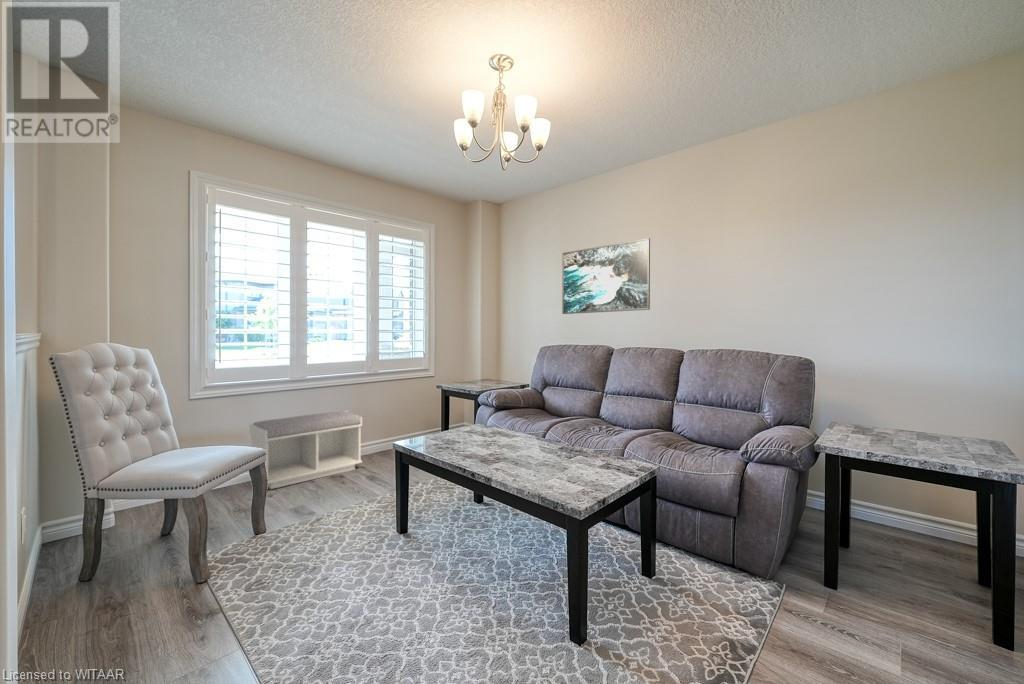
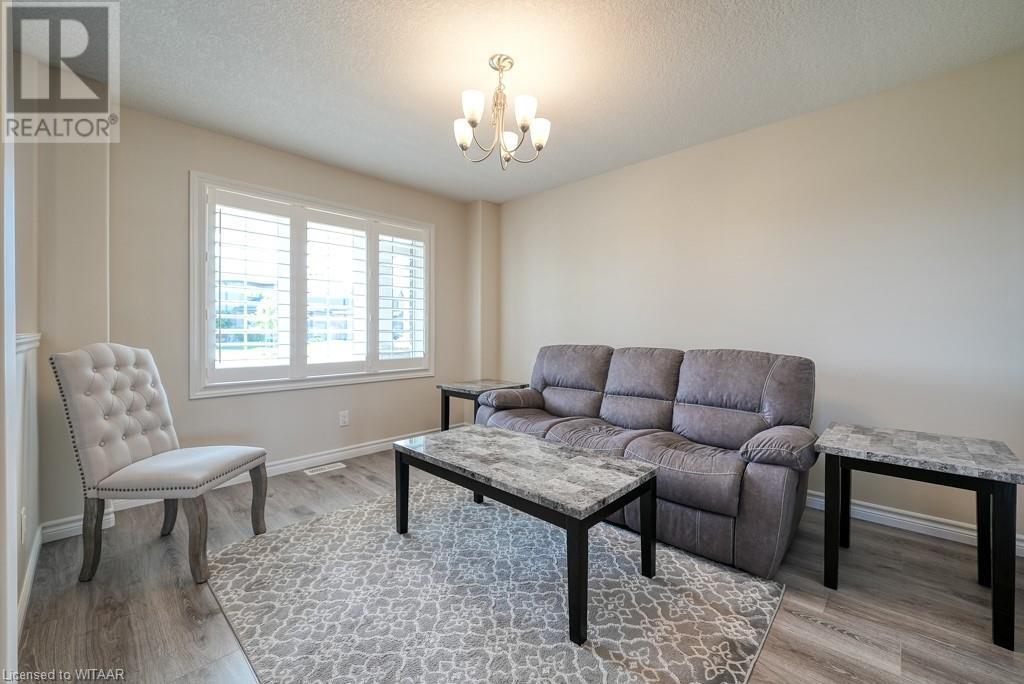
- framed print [561,237,651,315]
- bench [248,410,363,490]
